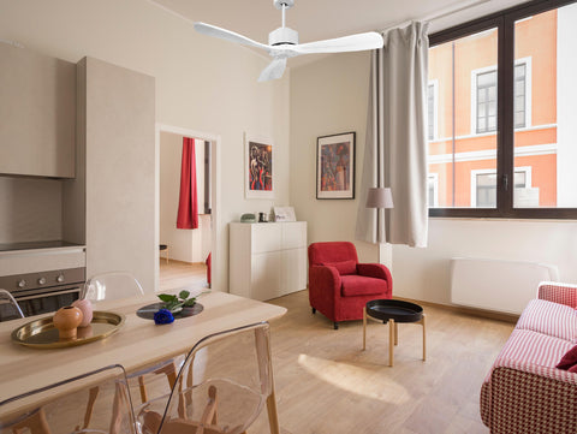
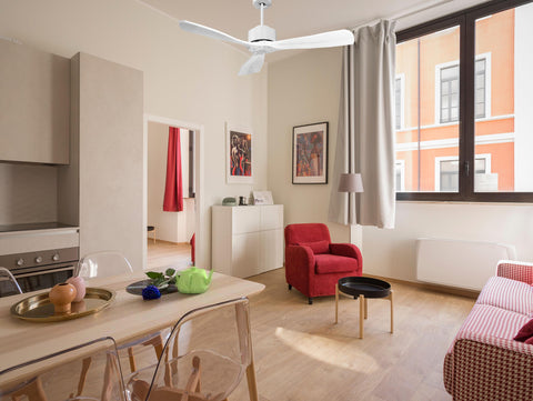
+ teapot [174,265,218,294]
